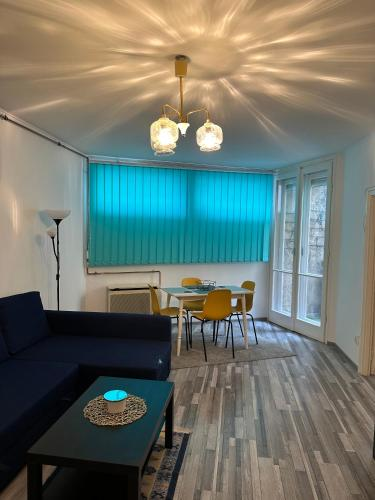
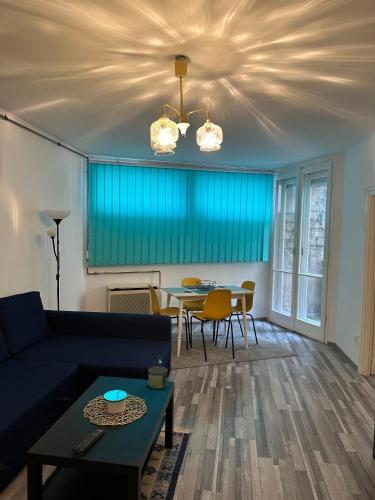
+ remote control [71,428,106,459]
+ candle [147,365,169,390]
